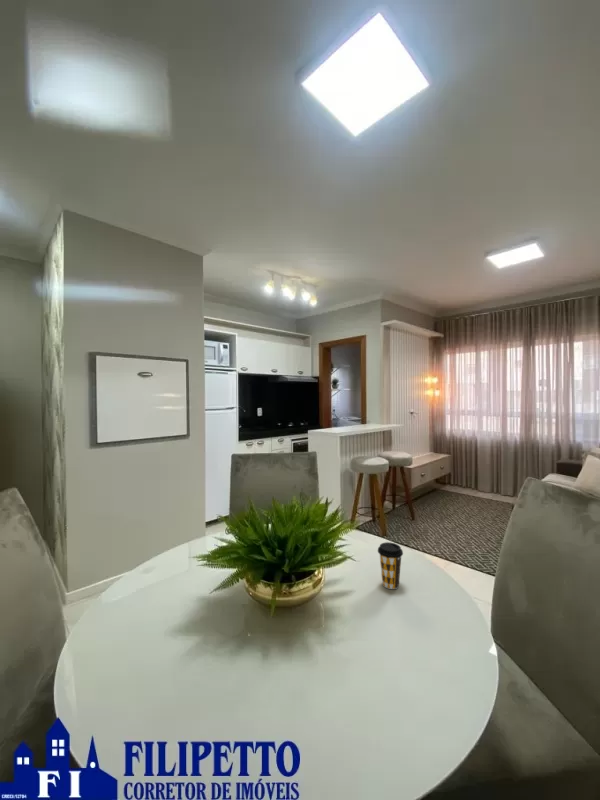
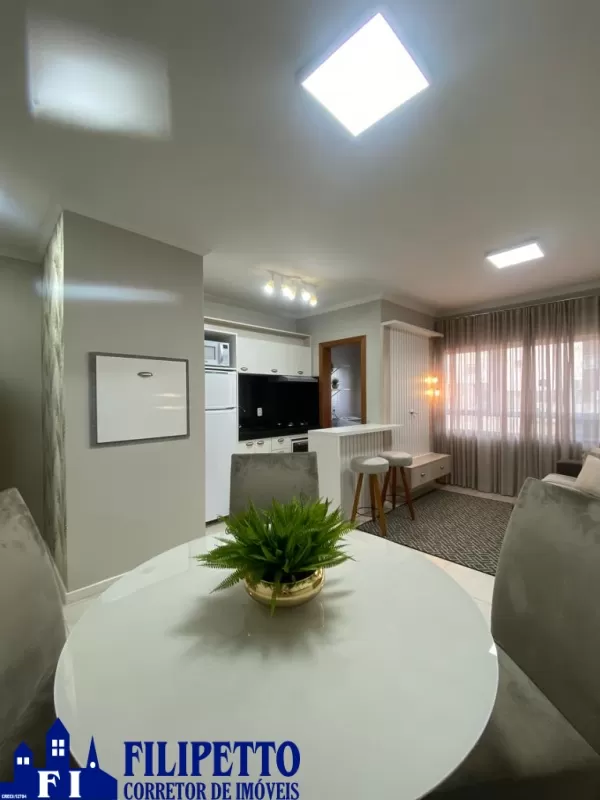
- coffee cup [377,541,404,590]
